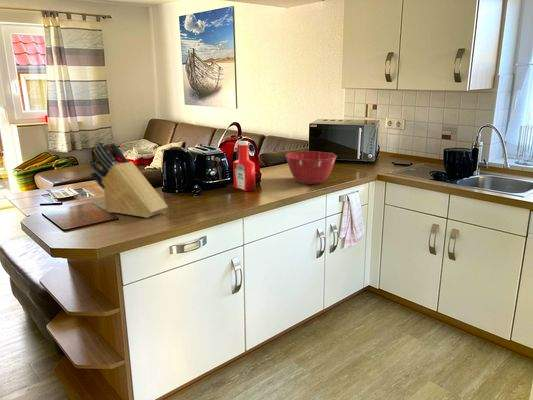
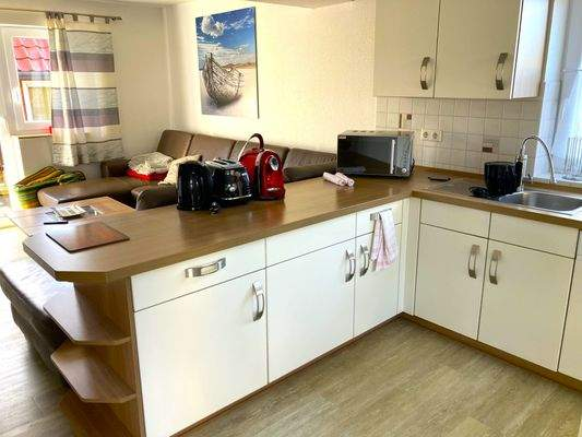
- knife block [87,141,169,219]
- mixing bowl [284,150,338,185]
- soap bottle [232,140,256,192]
